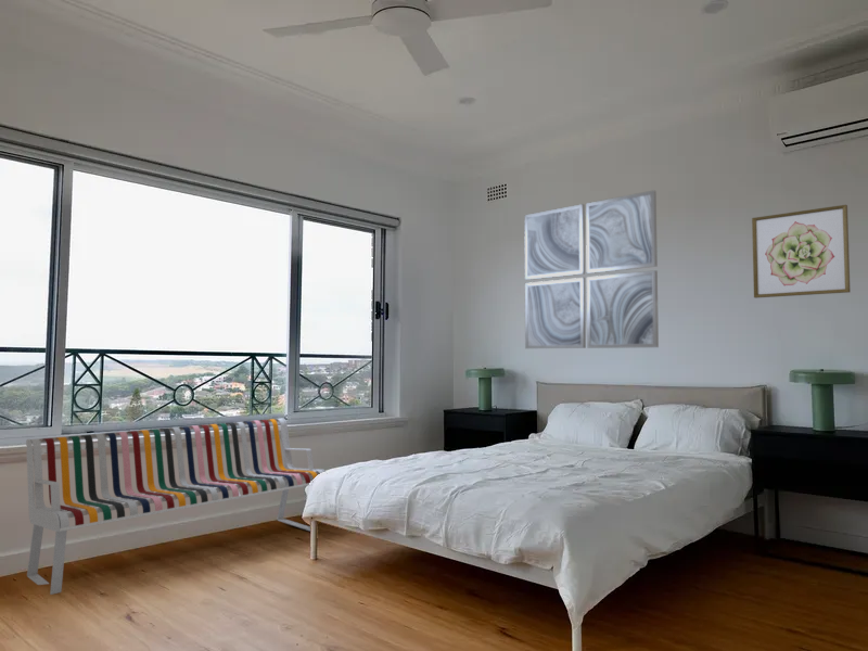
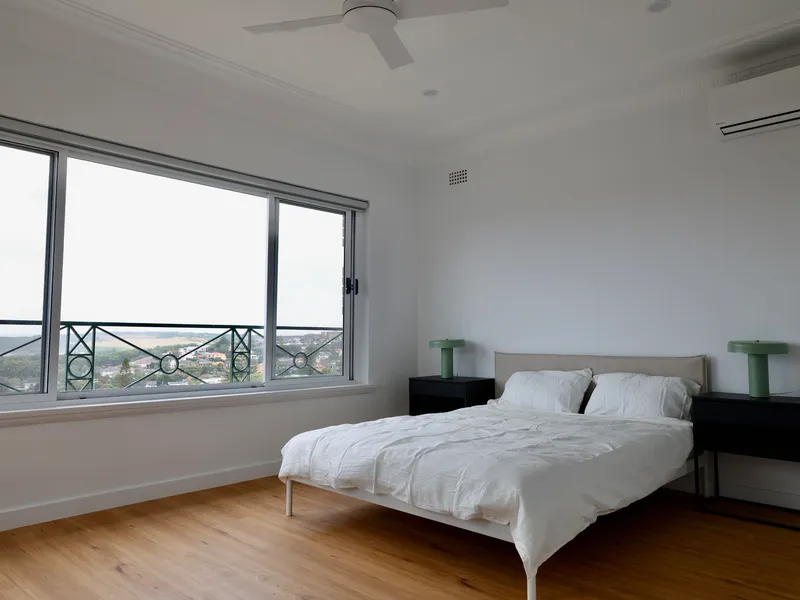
- bench [25,417,327,596]
- wall art [751,204,852,298]
- wall art [524,189,660,349]
